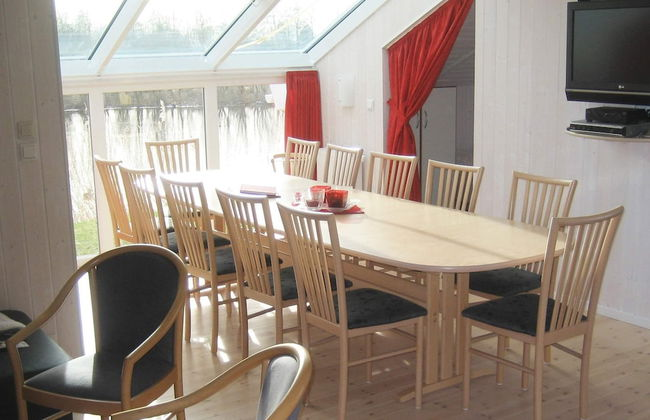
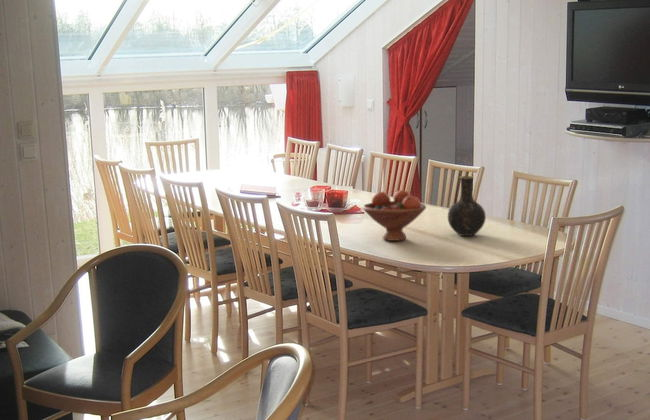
+ fruit bowl [361,189,427,242]
+ vase [447,175,487,237]
